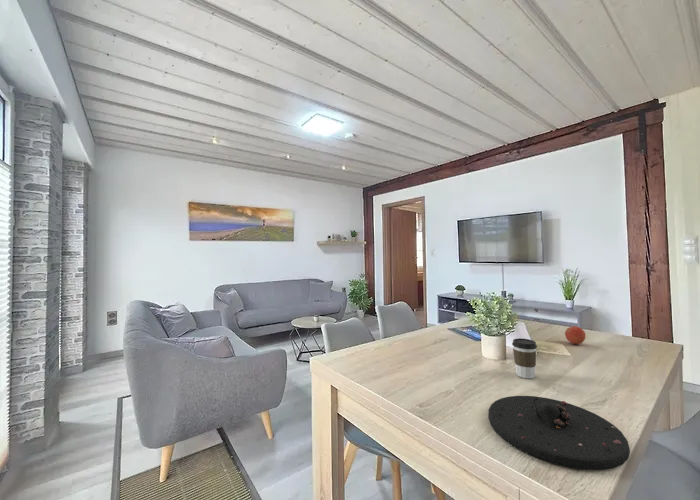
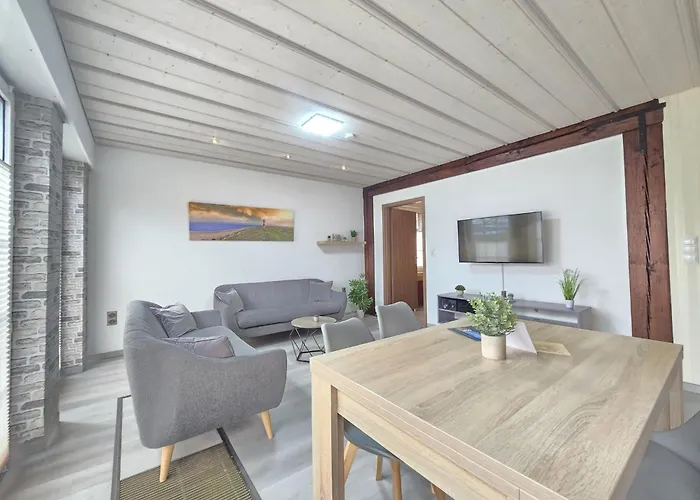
- plate [487,395,631,471]
- fruit [564,325,587,345]
- coffee cup [511,338,538,380]
